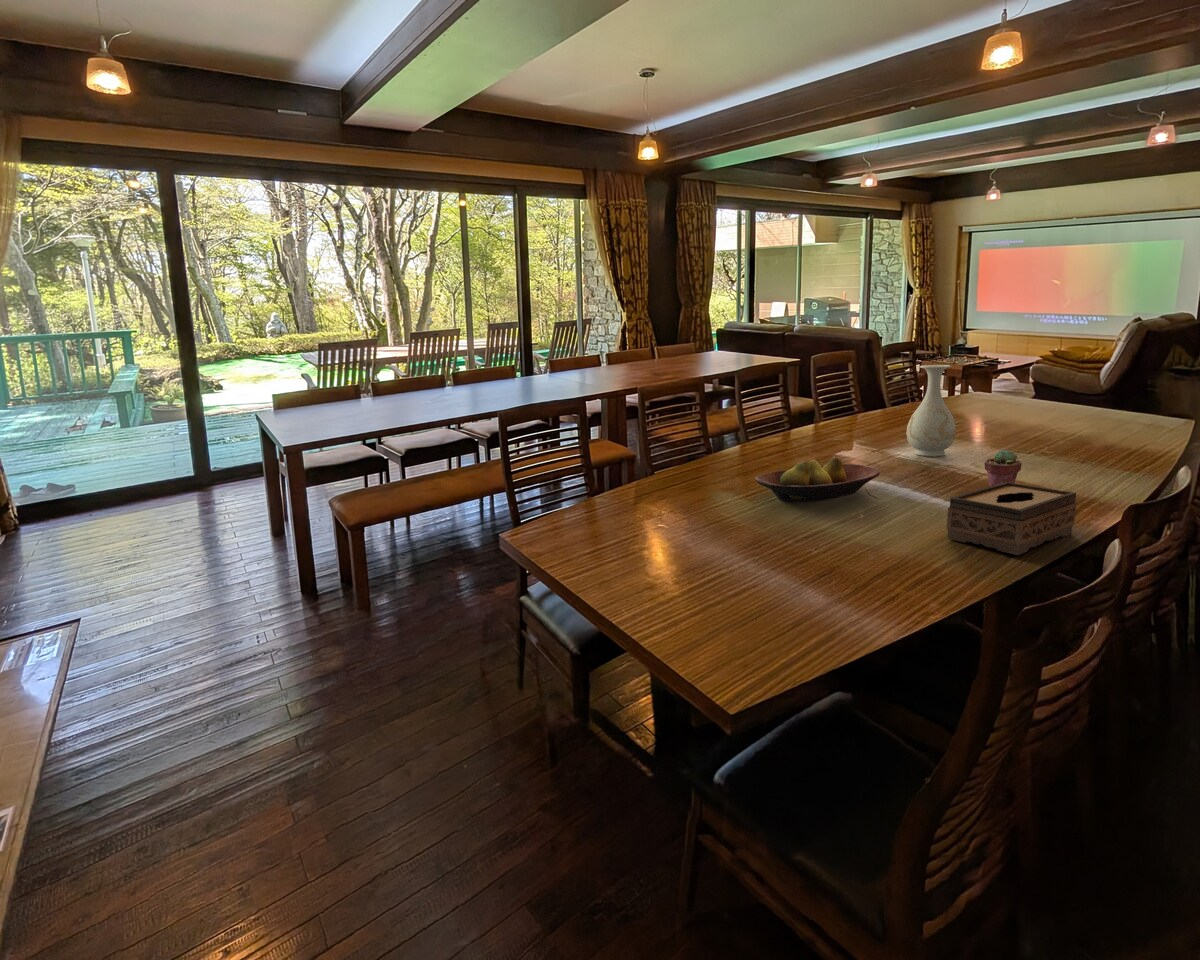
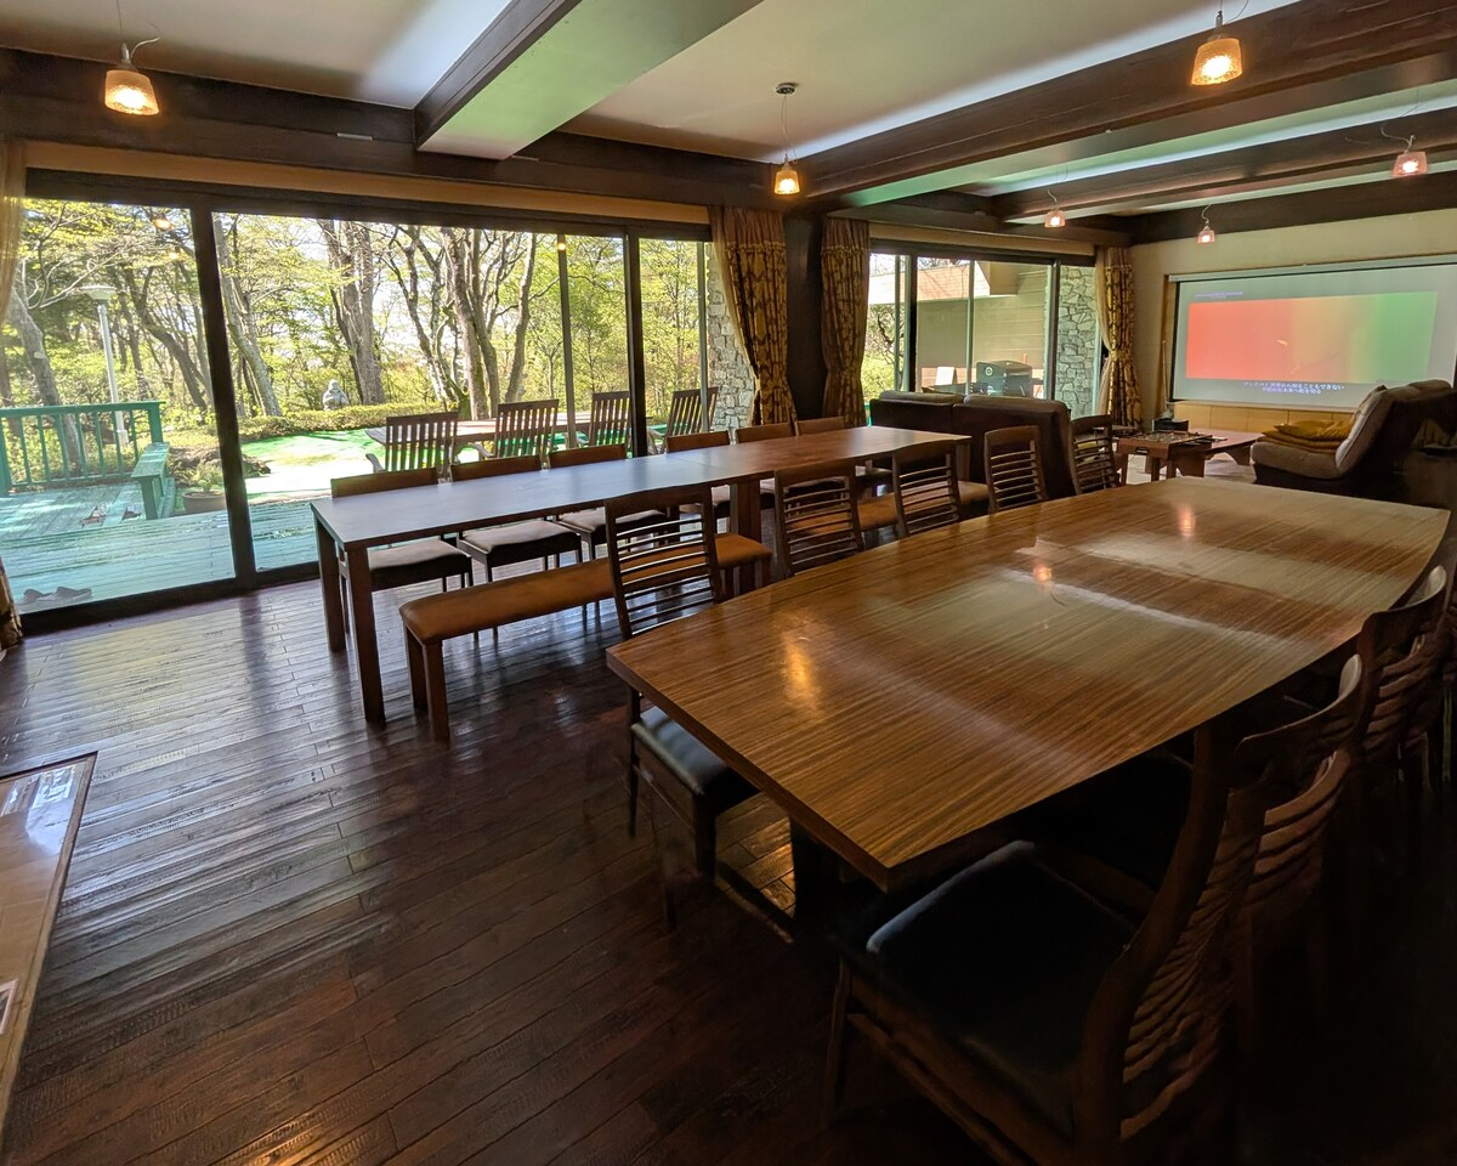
- vase [905,364,957,457]
- fruit bowl [754,456,881,504]
- potted succulent [984,448,1022,487]
- tissue box [946,482,1078,556]
